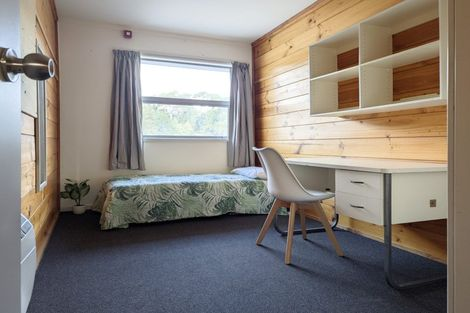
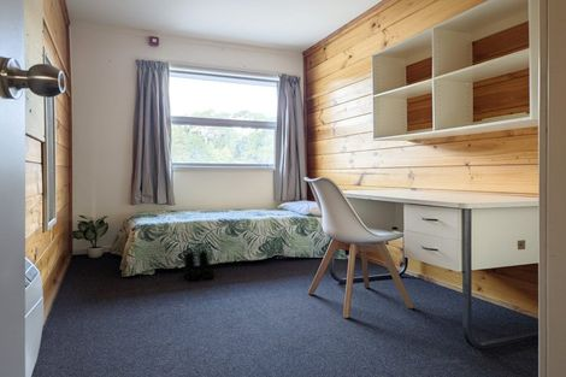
+ boots [183,249,216,281]
